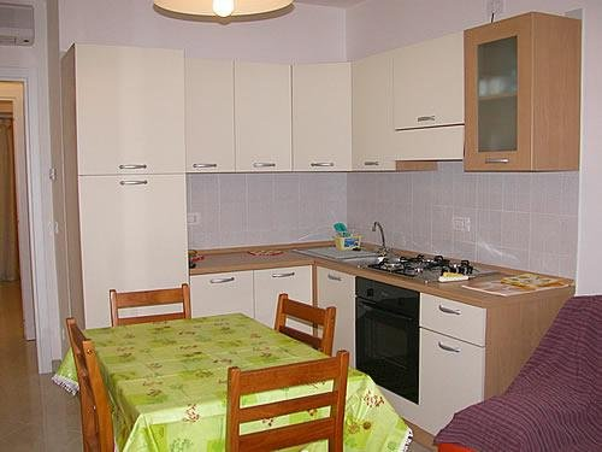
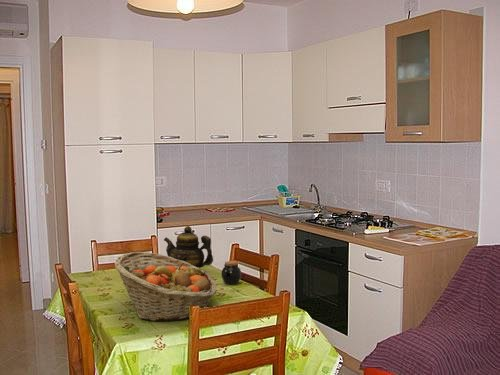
+ fruit basket [114,251,217,322]
+ jar [220,260,242,286]
+ teapot [163,225,214,269]
